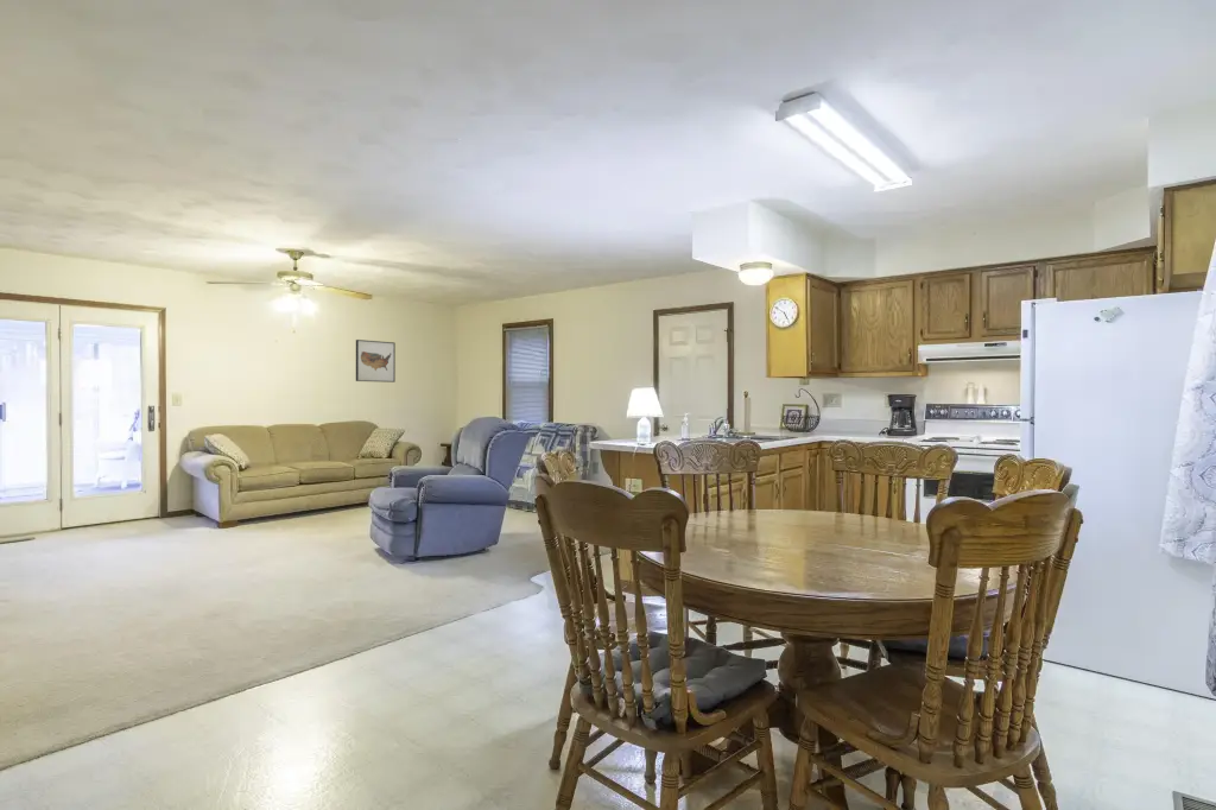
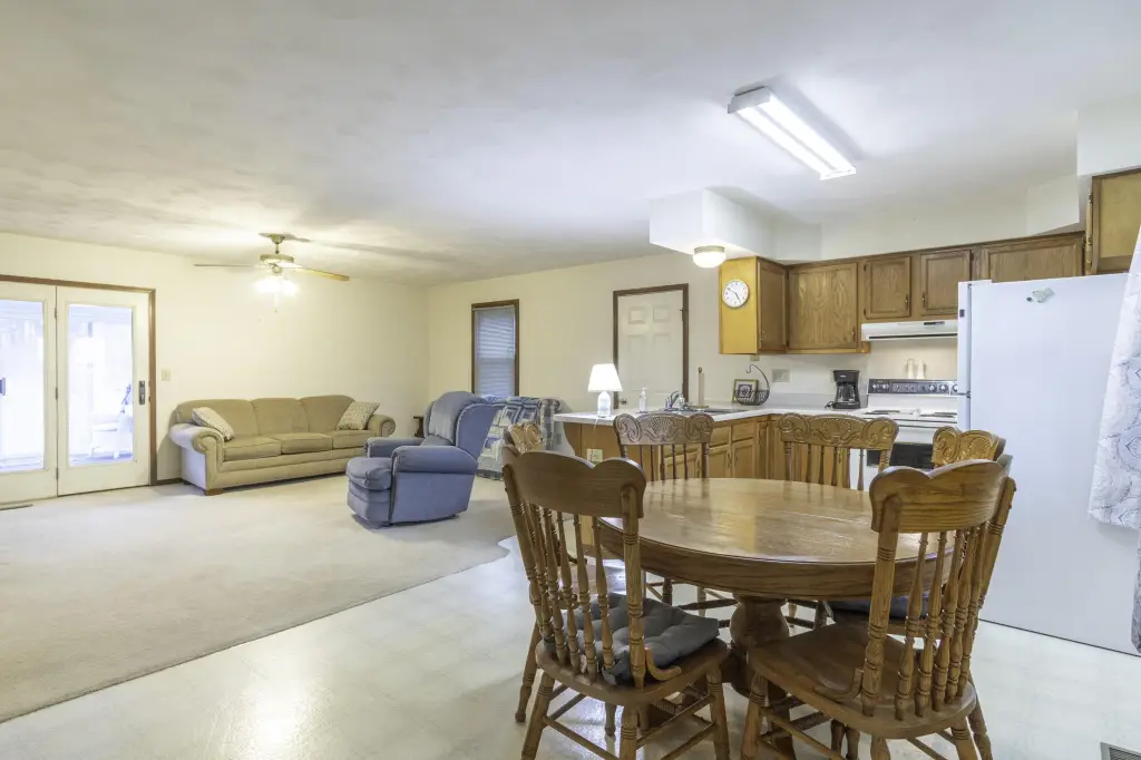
- wall art [355,338,397,384]
